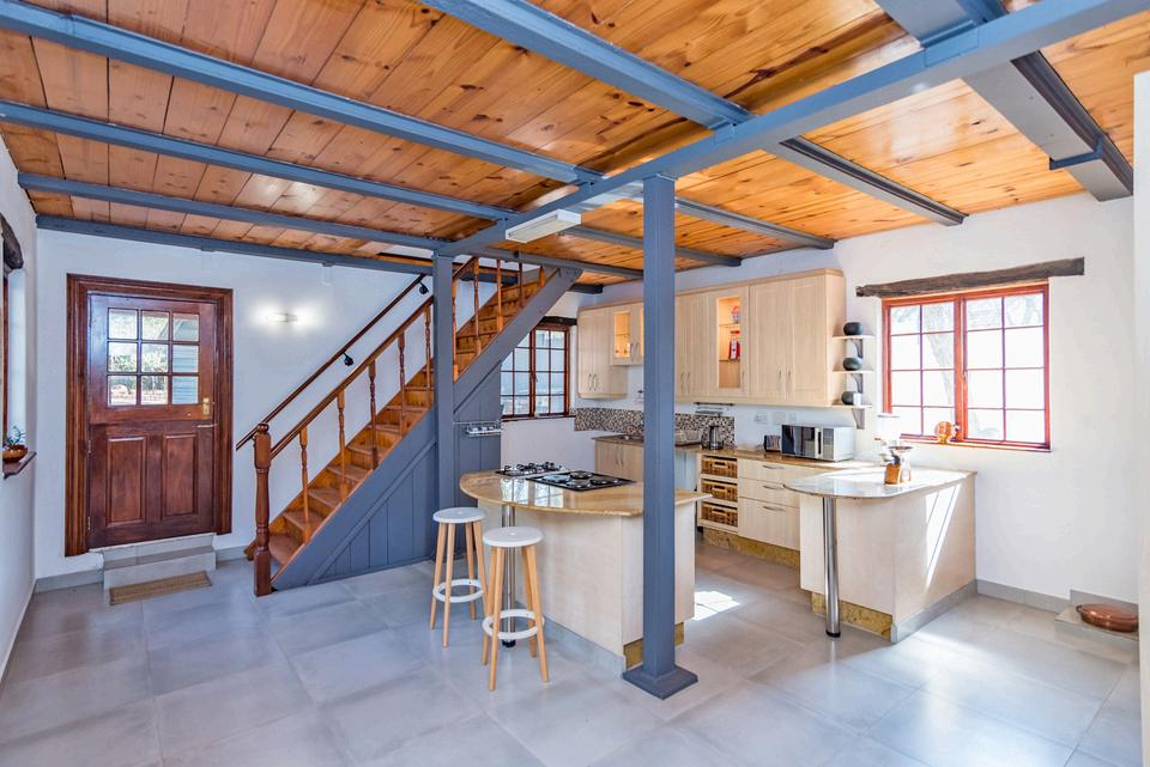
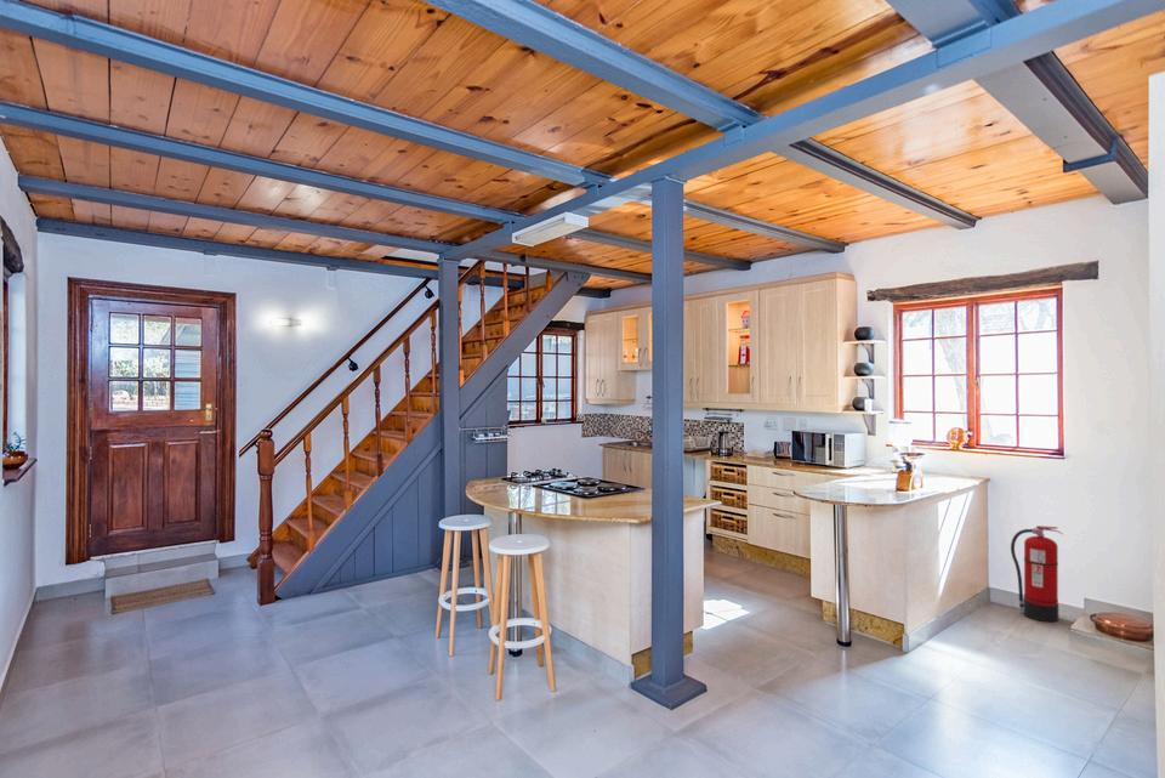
+ fire extinguisher [1010,524,1063,623]
